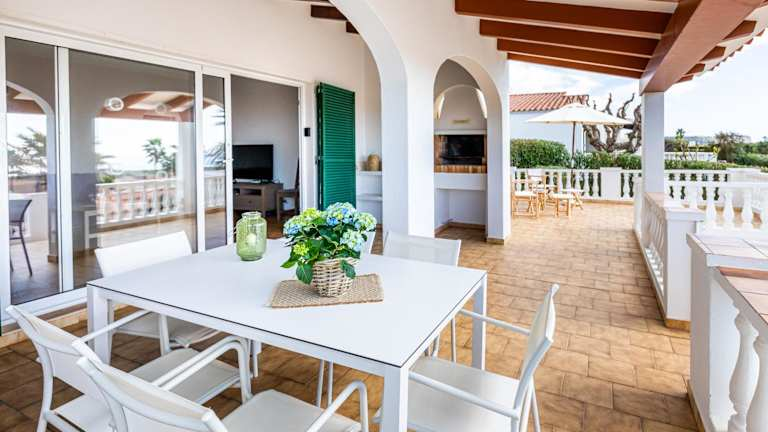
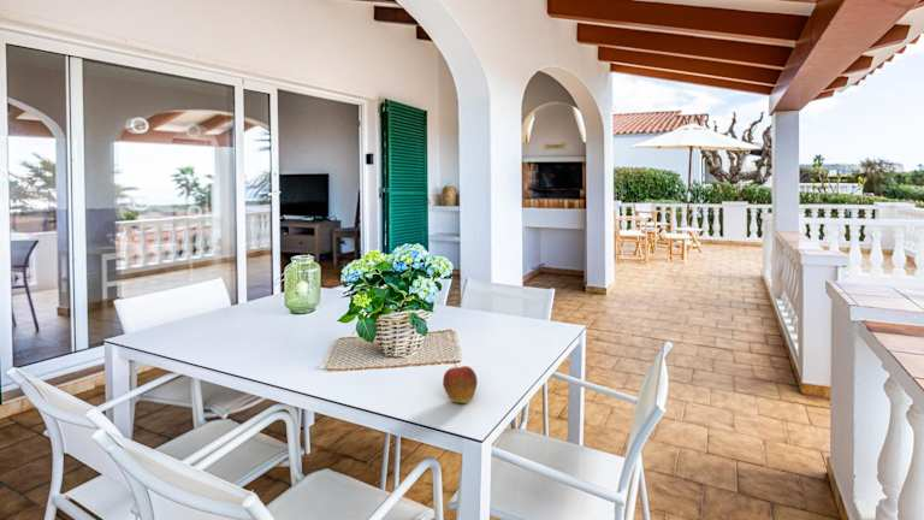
+ apple [442,359,479,404]
